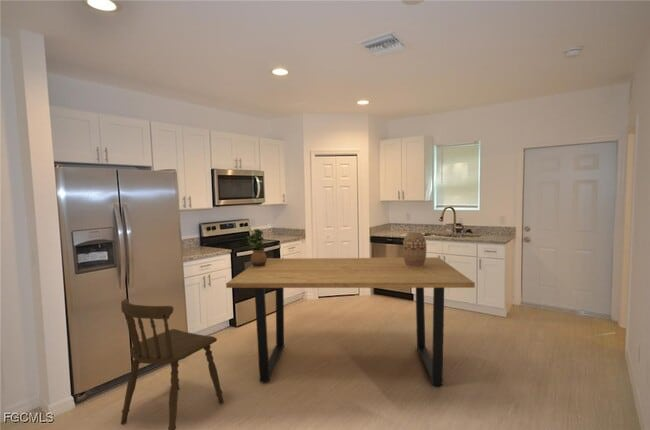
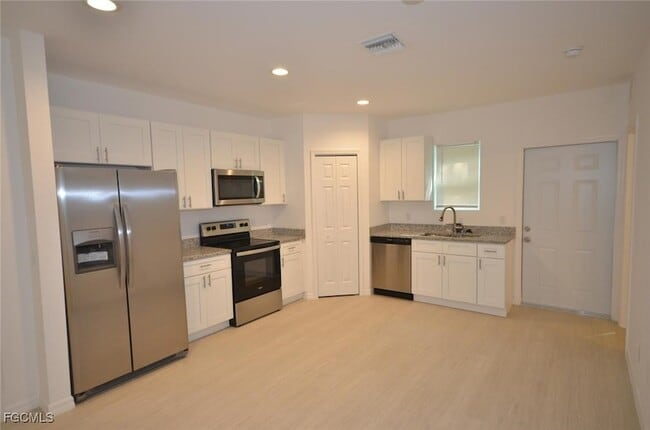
- dining chair [120,298,224,430]
- potted plant [246,228,268,267]
- dining table [225,256,476,387]
- vase [402,230,428,267]
